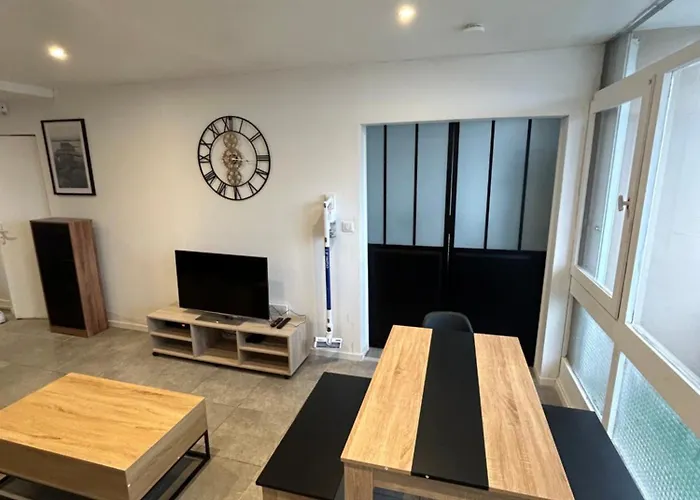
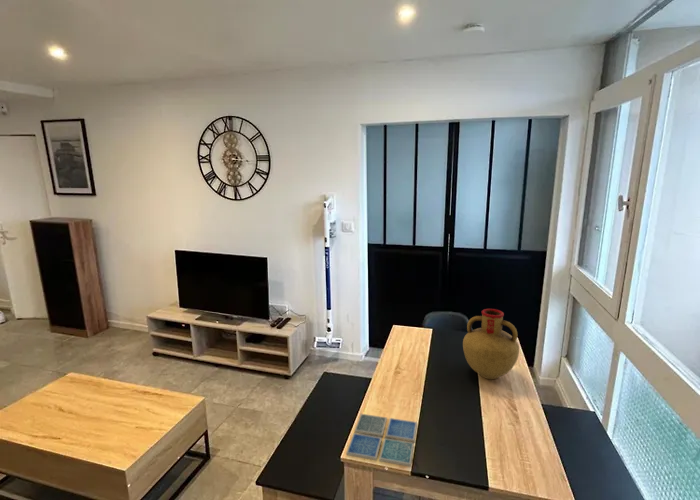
+ drink coaster [345,413,418,468]
+ vase [462,308,520,380]
